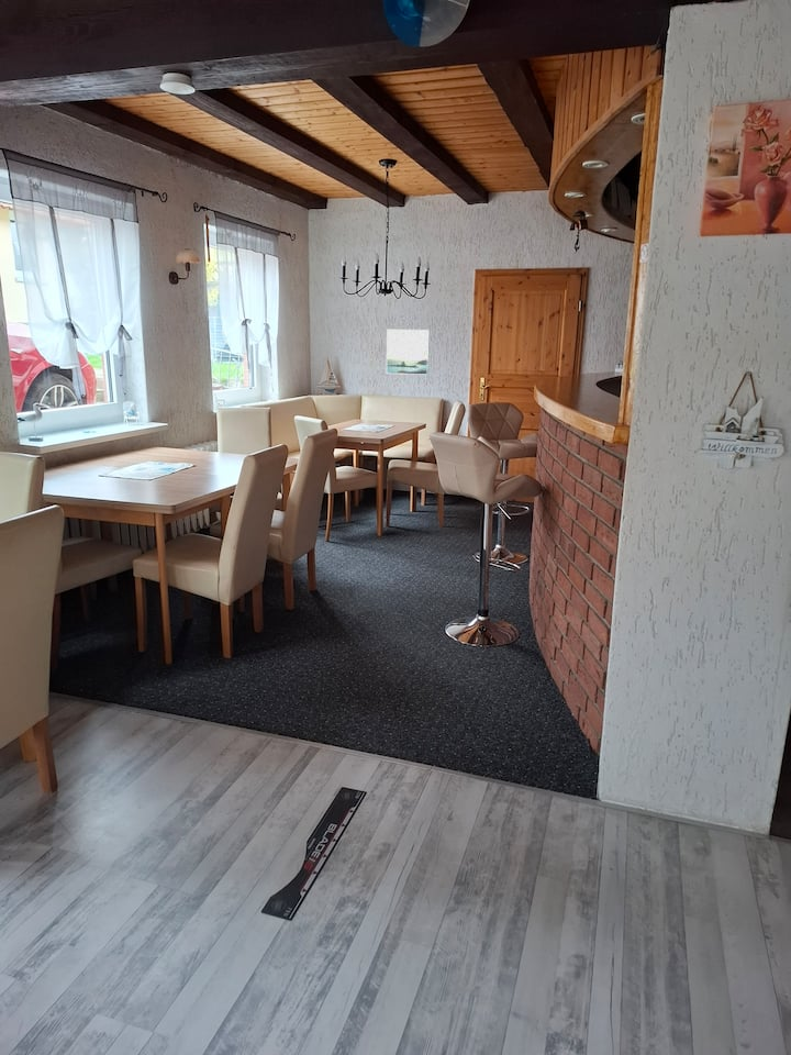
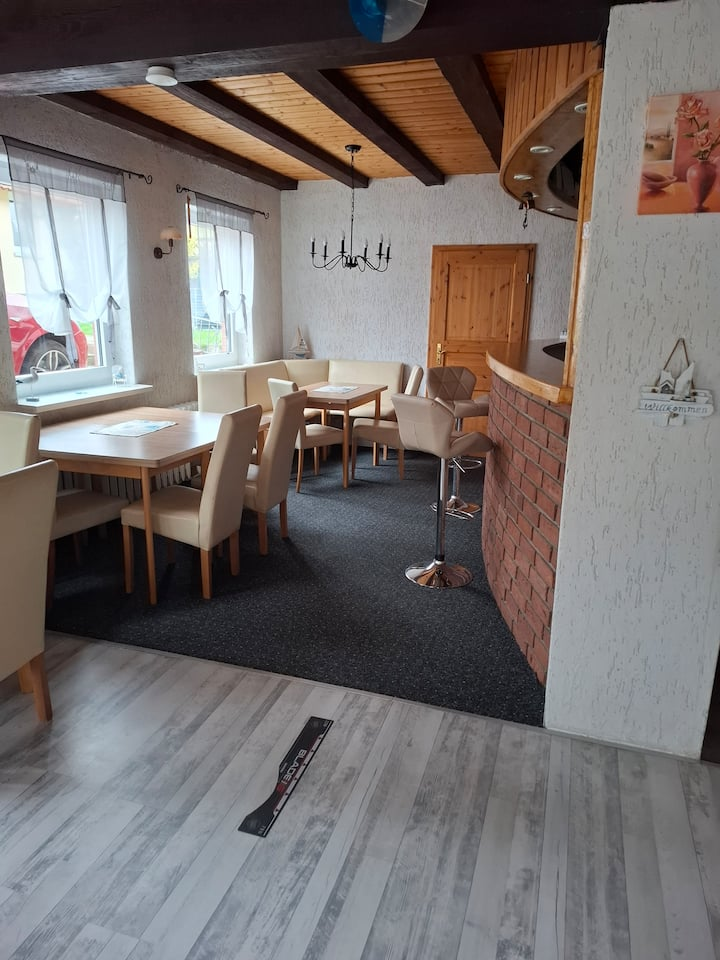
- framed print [386,329,431,376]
